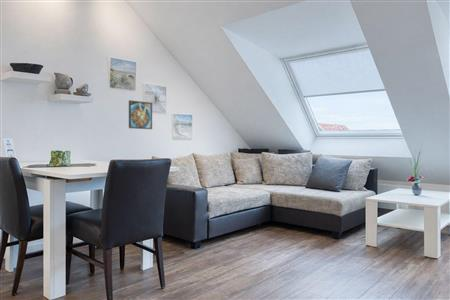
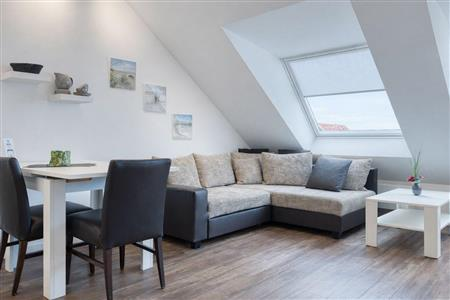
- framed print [128,99,153,130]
